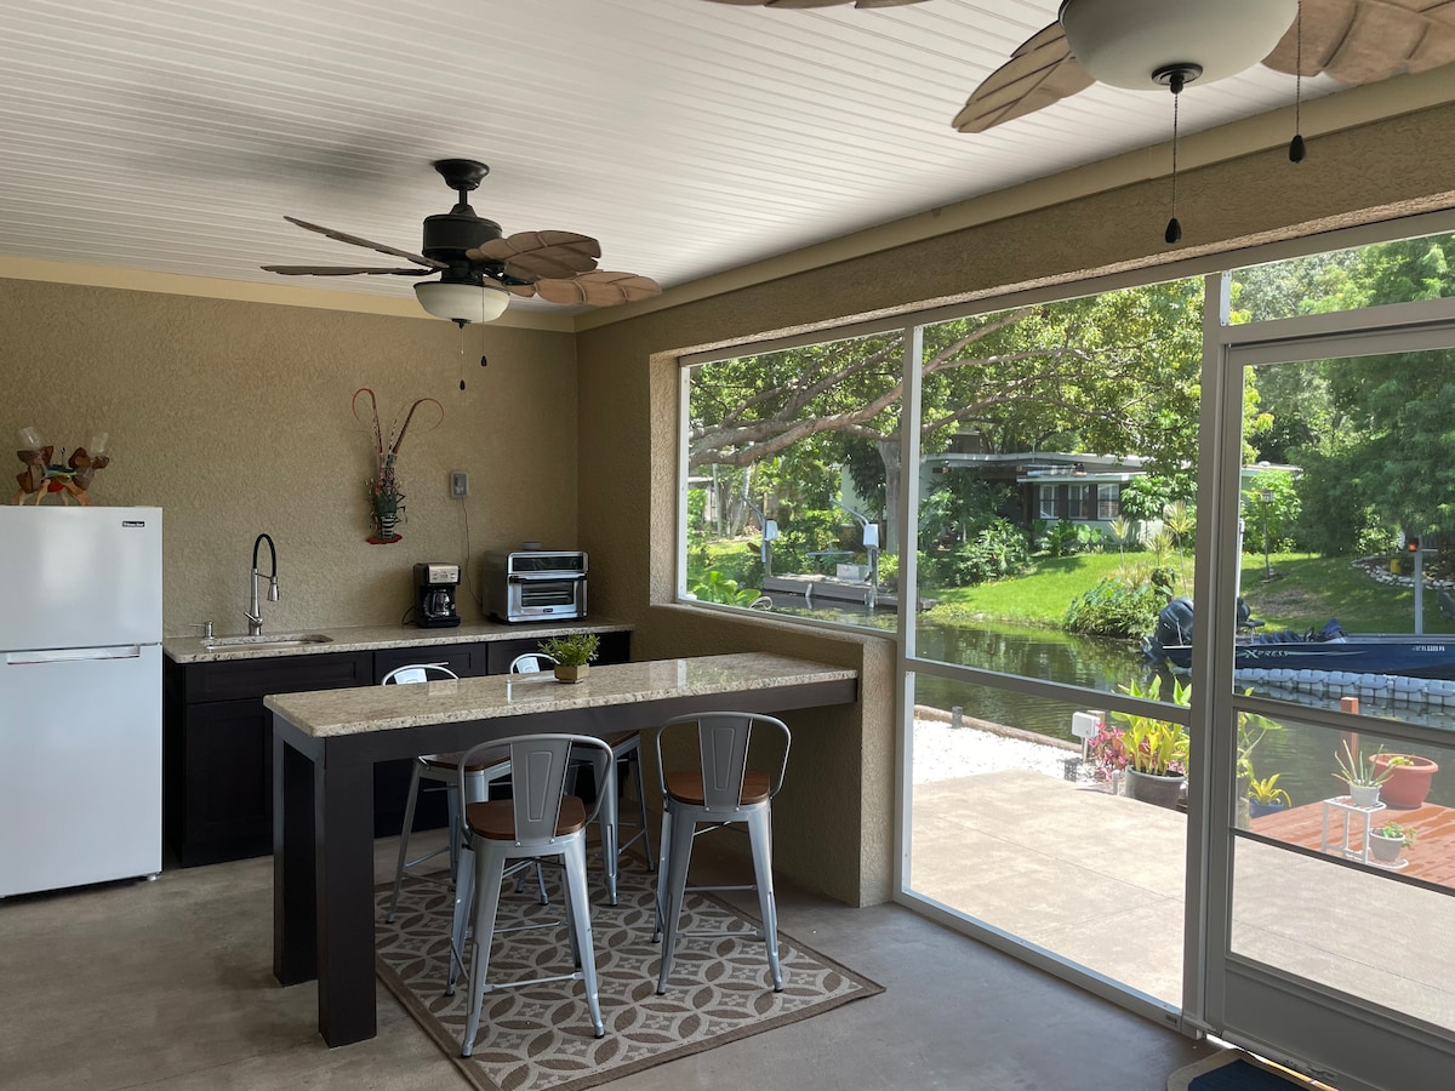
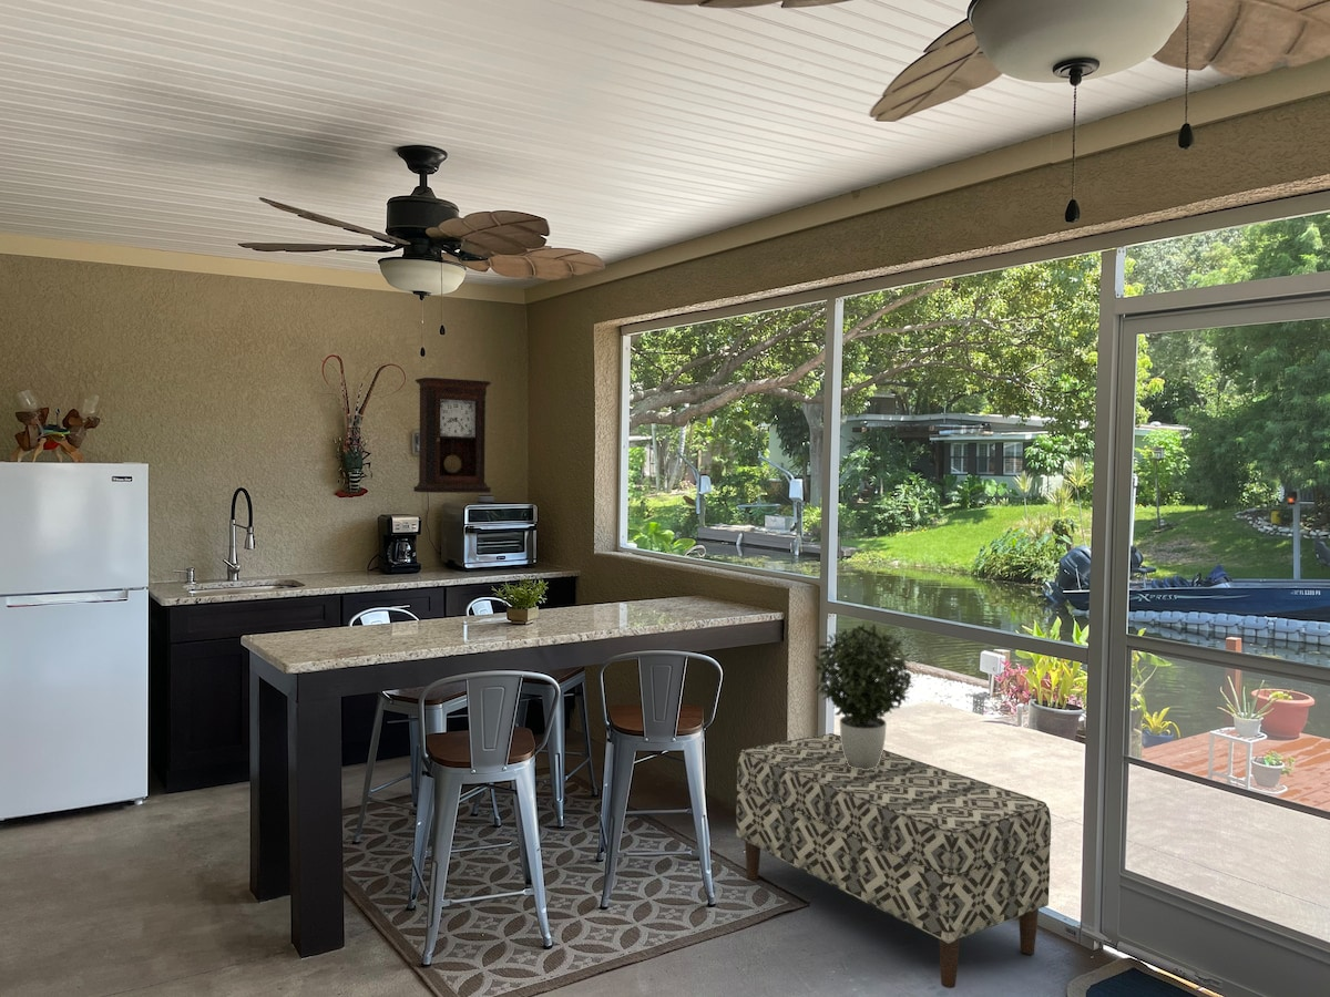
+ bench [735,732,1052,989]
+ potted plant [812,623,914,770]
+ pendulum clock [412,377,492,494]
